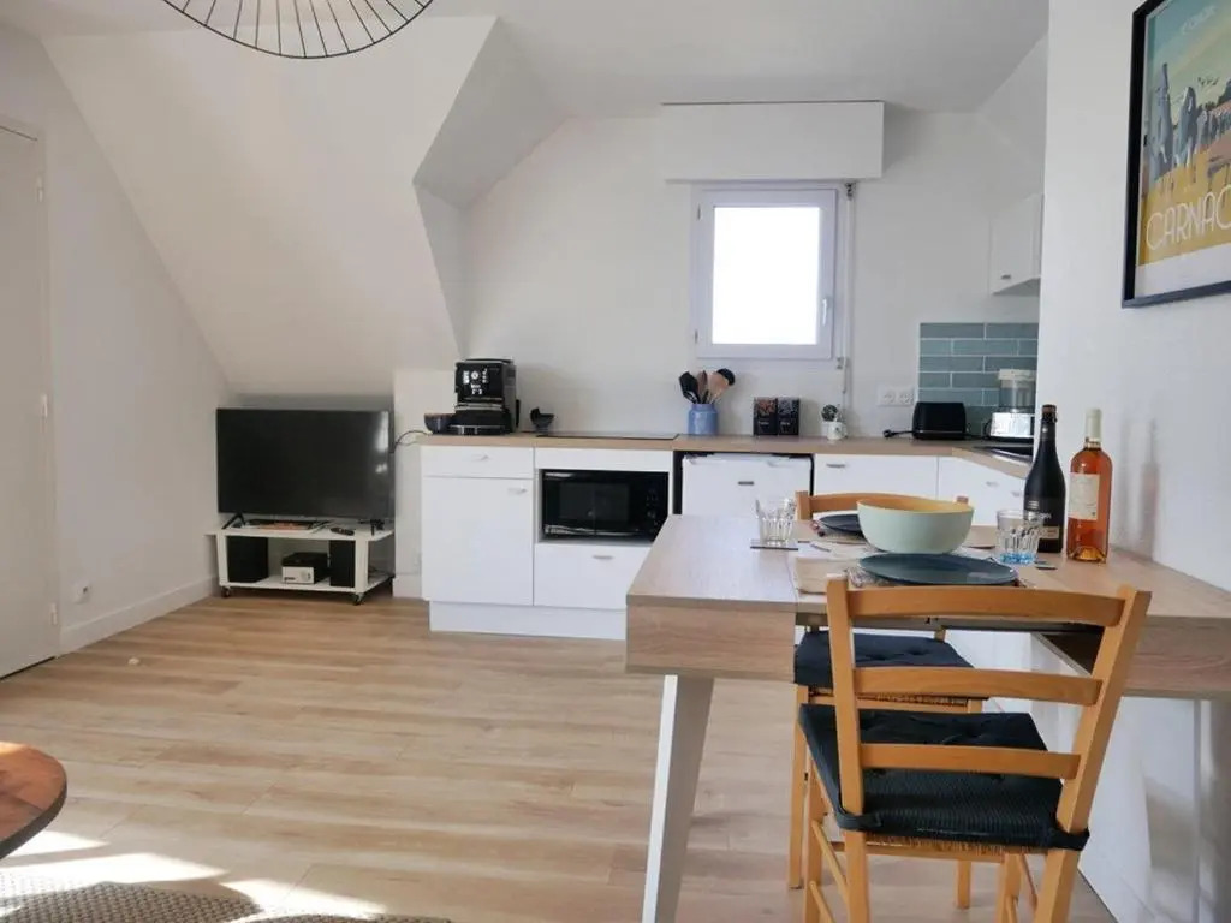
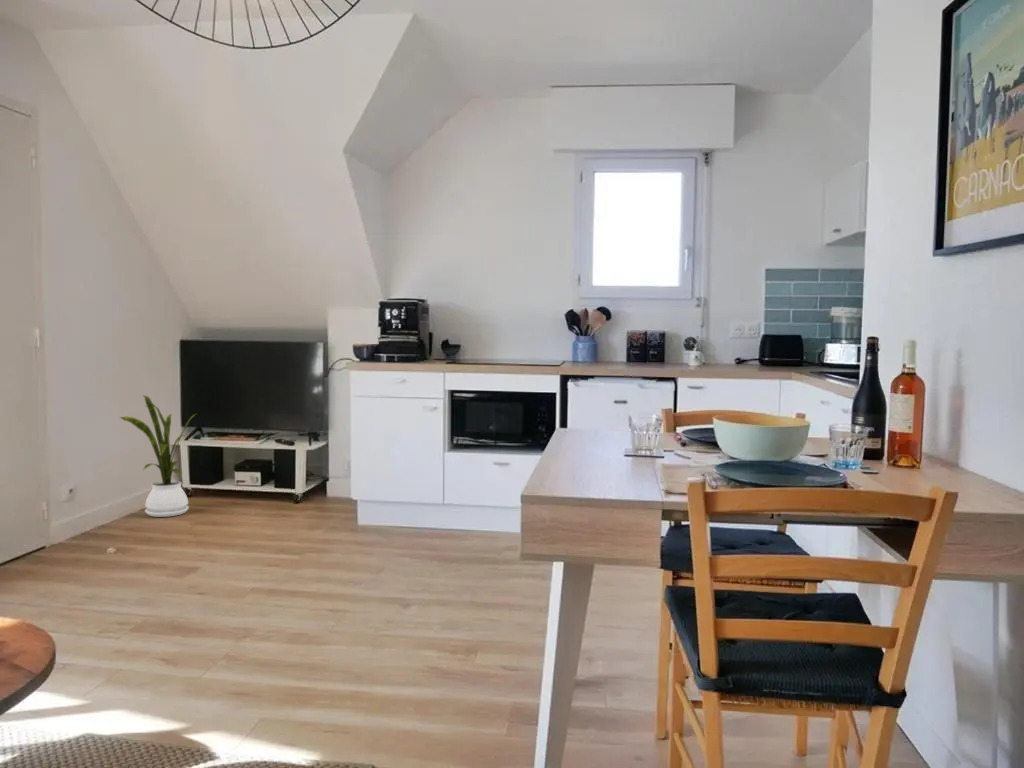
+ house plant [119,394,197,518]
